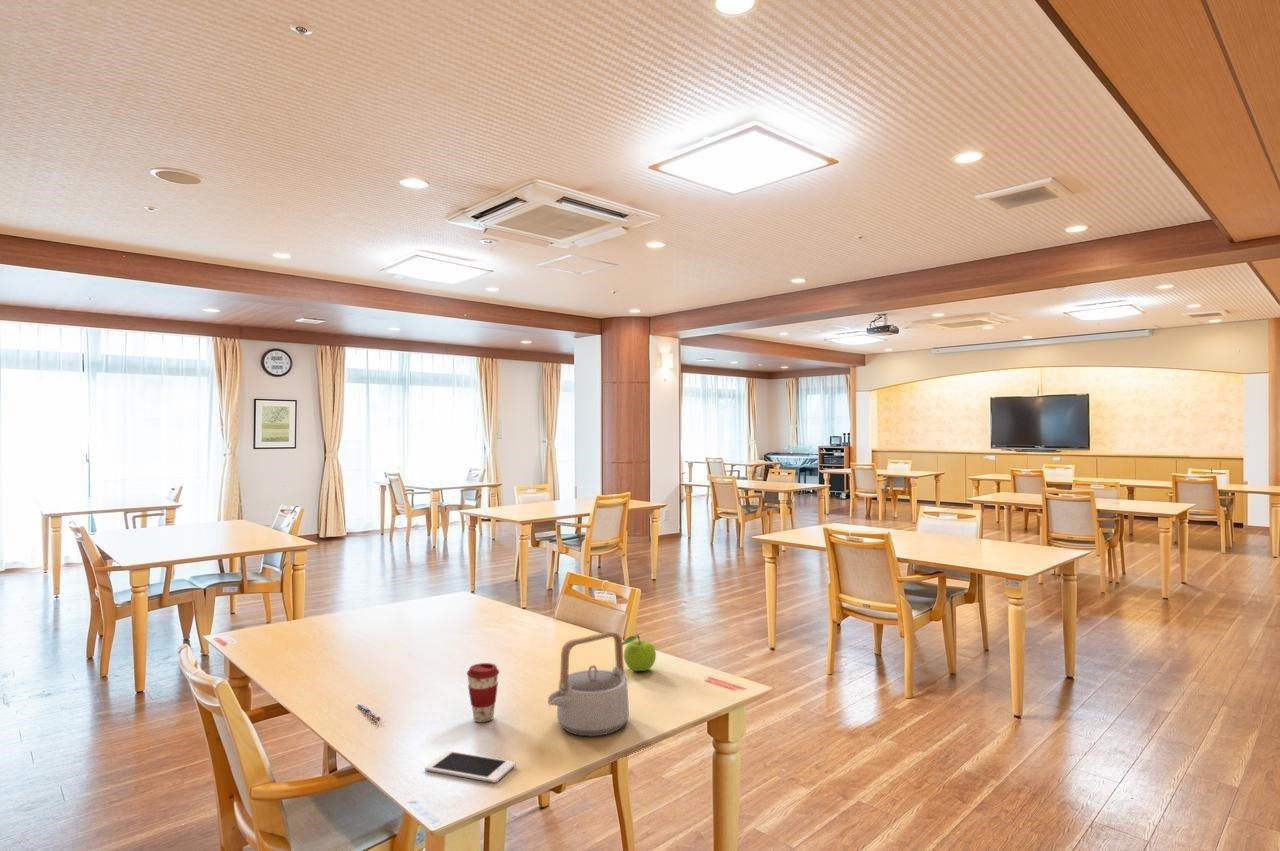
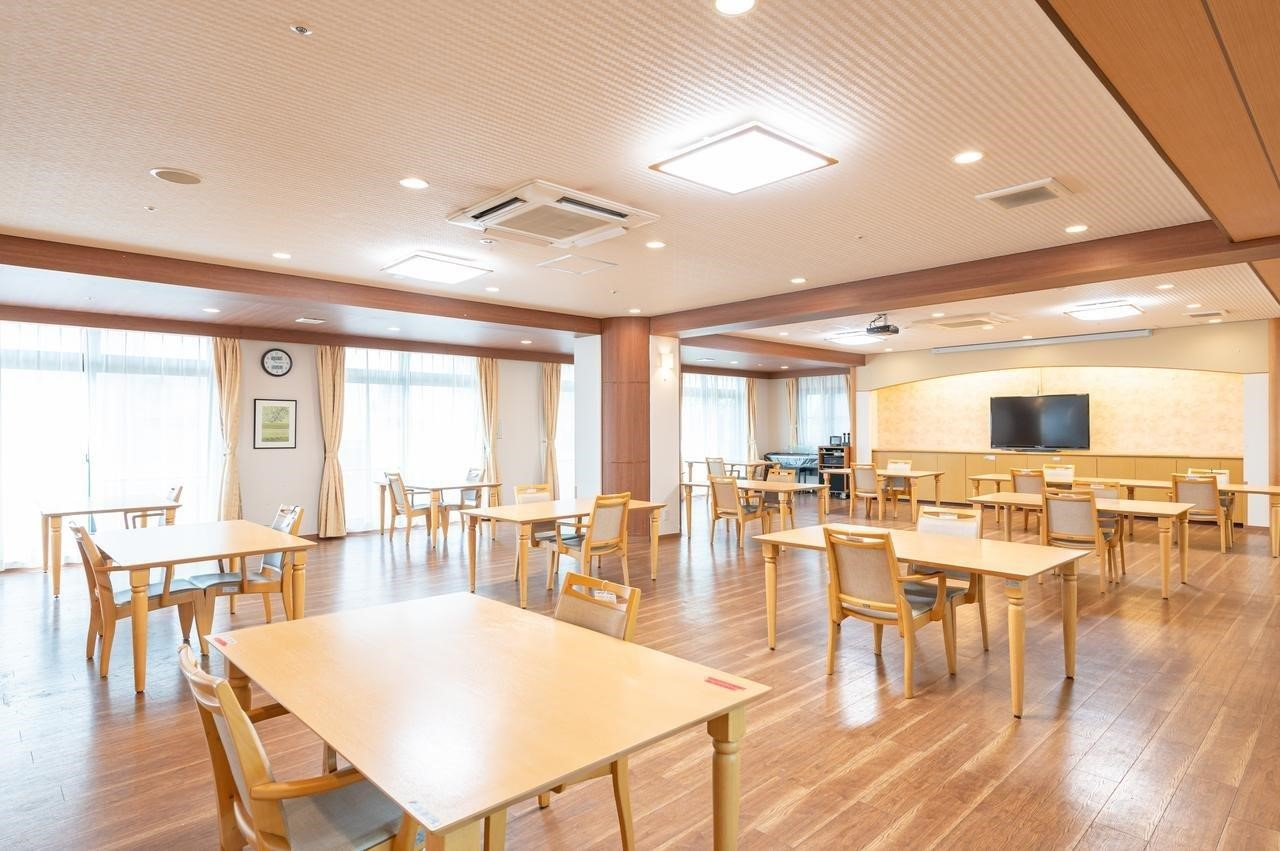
- coffee cup [466,662,500,723]
- cell phone [424,750,517,784]
- teapot [547,631,630,737]
- pen [355,703,383,722]
- fruit [622,633,657,672]
